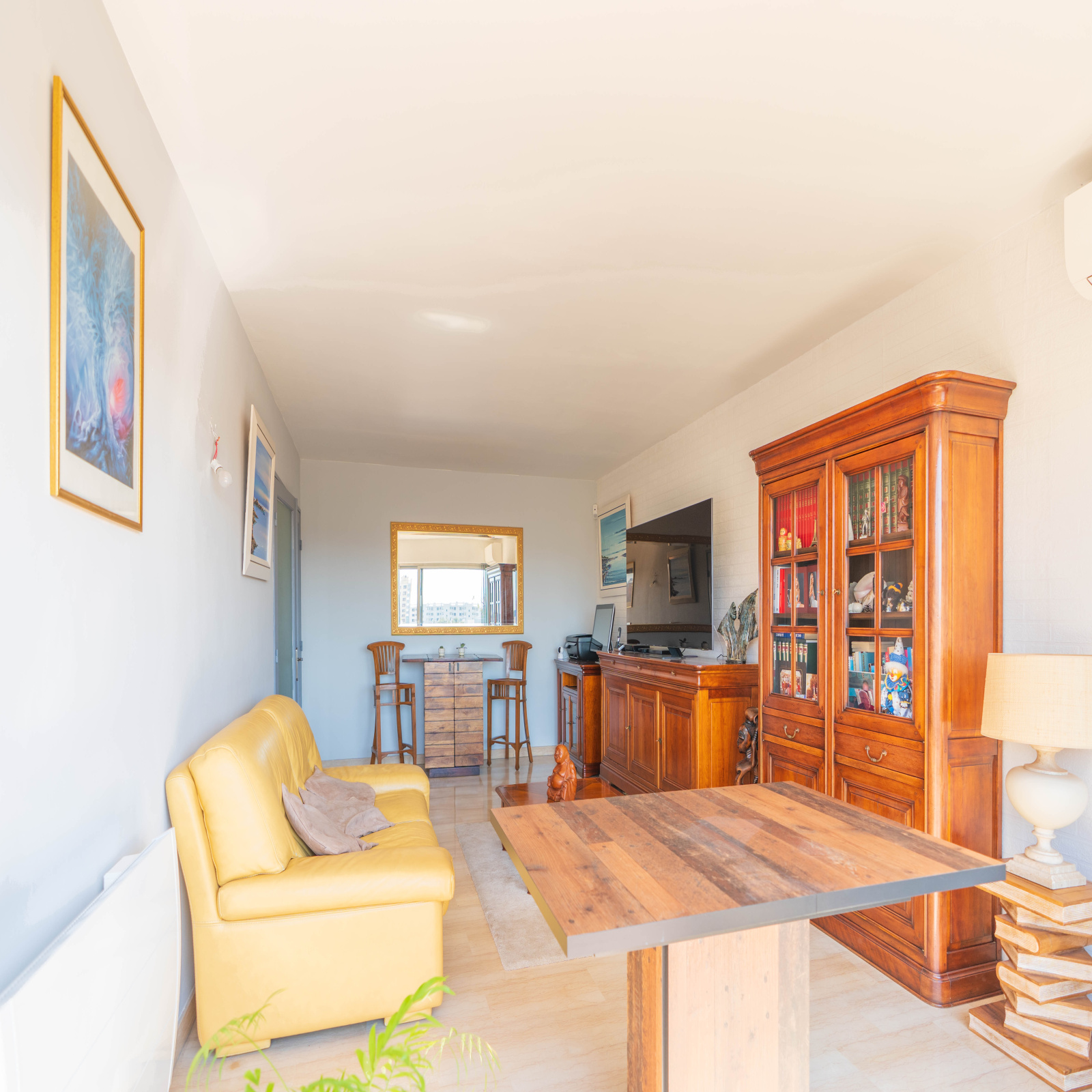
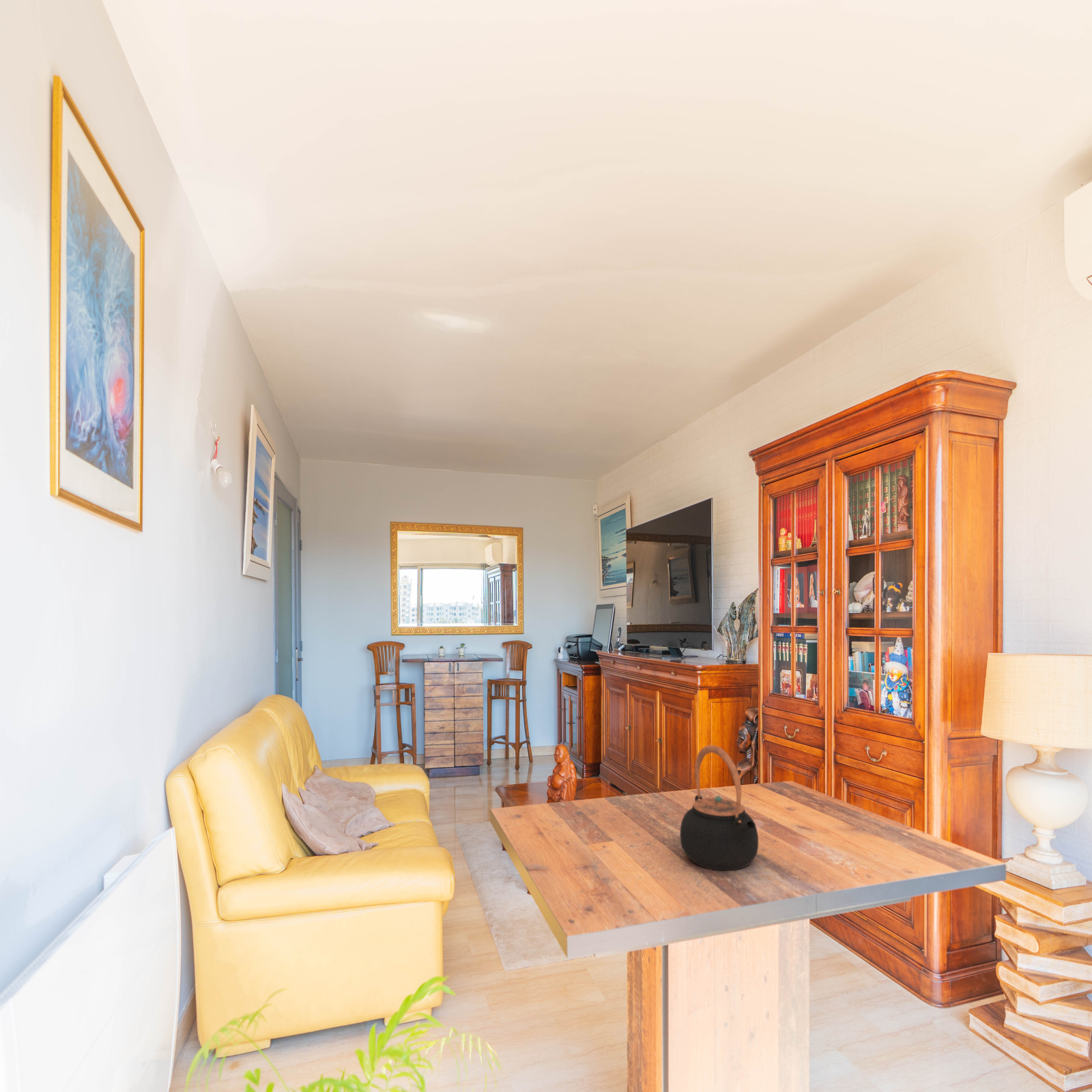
+ teapot [679,745,759,872]
